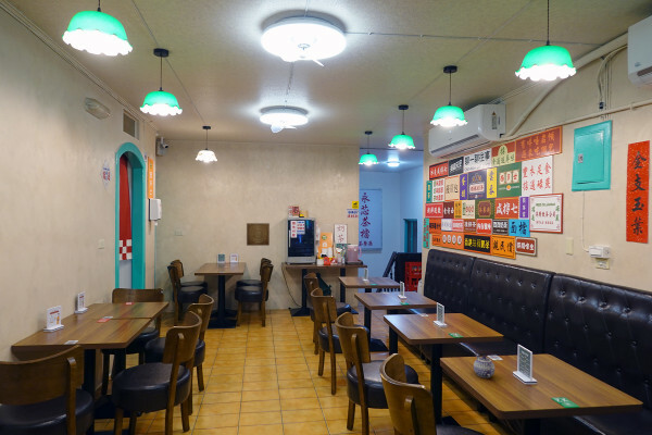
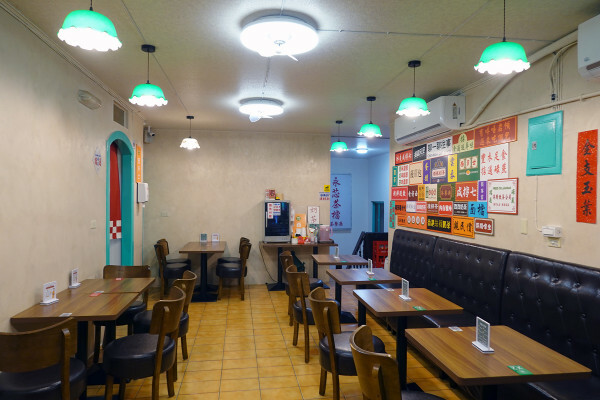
- wall art [246,222,271,247]
- teapot [473,353,496,378]
